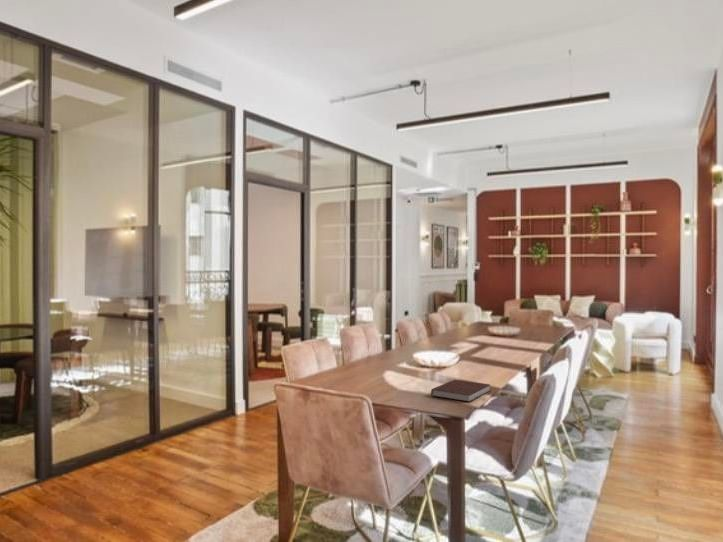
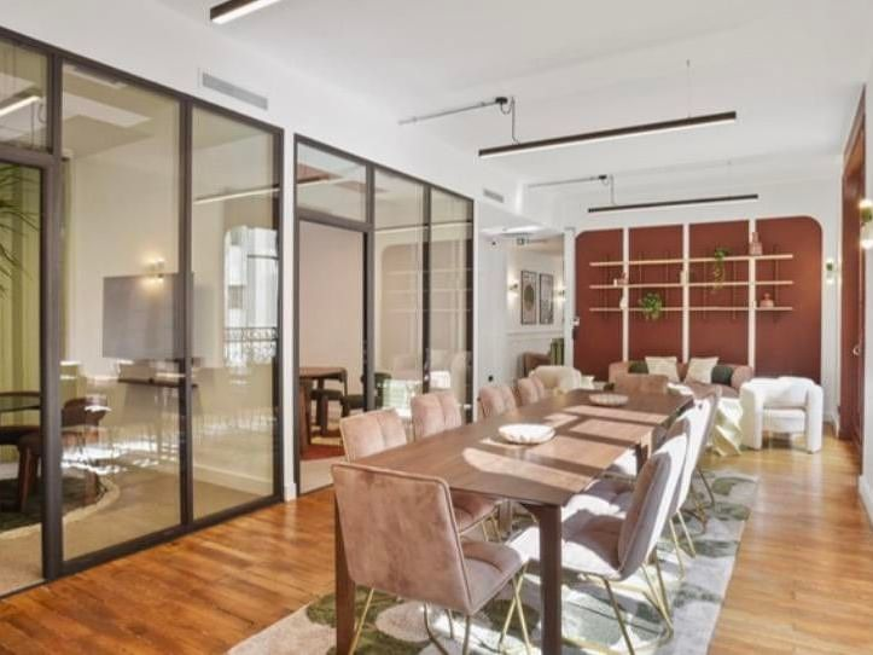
- notebook [430,379,491,403]
